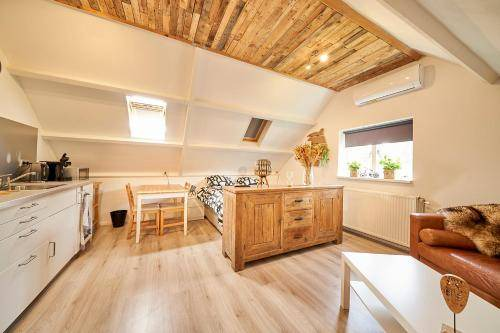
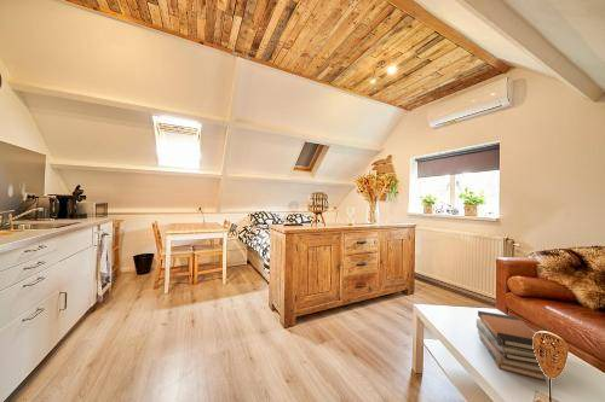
+ book stack [476,310,547,381]
